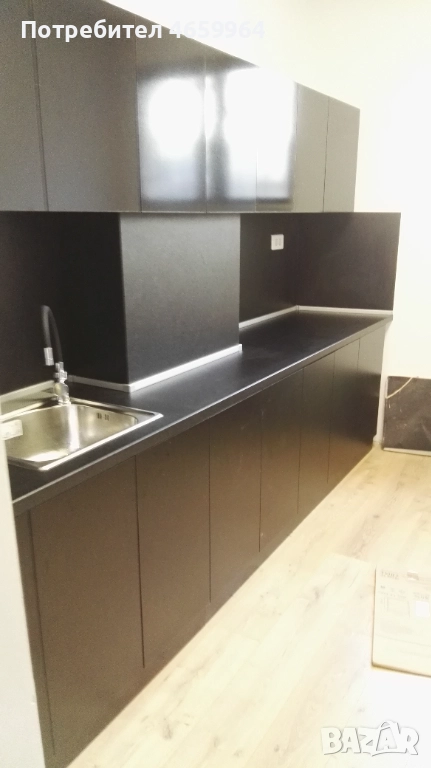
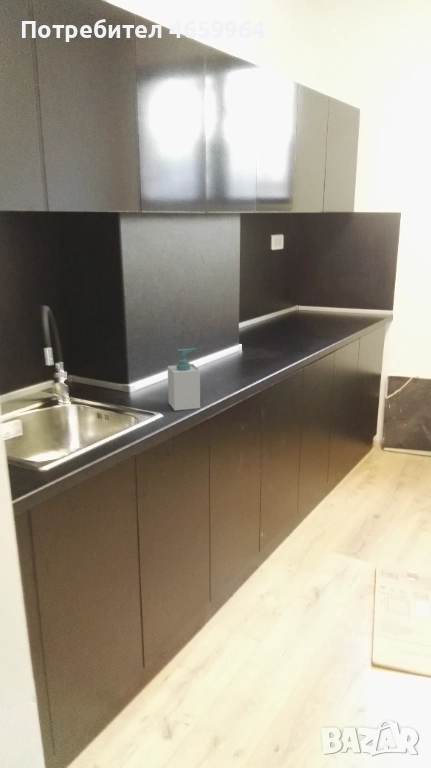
+ soap bottle [167,347,201,412]
